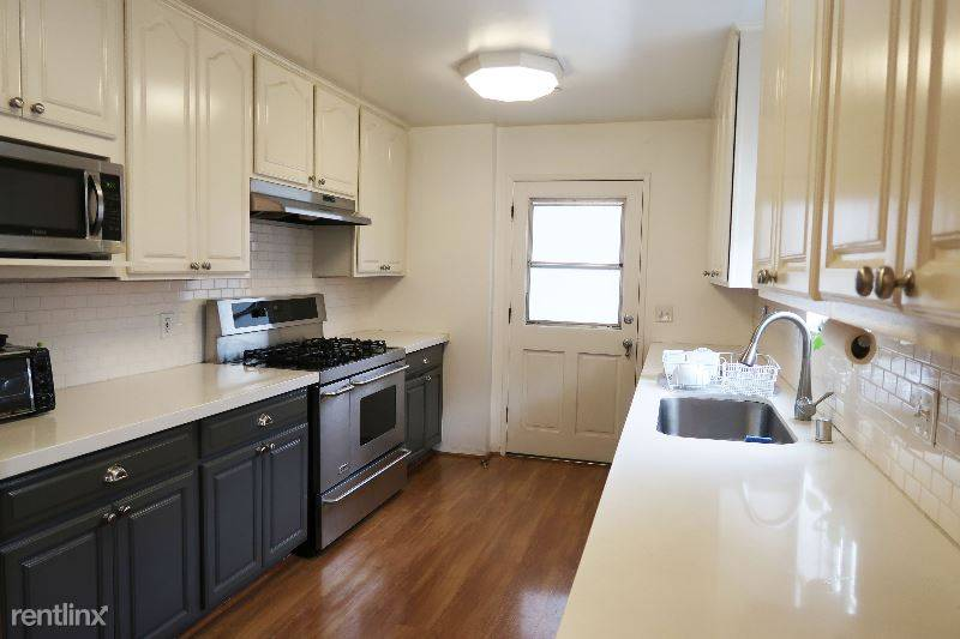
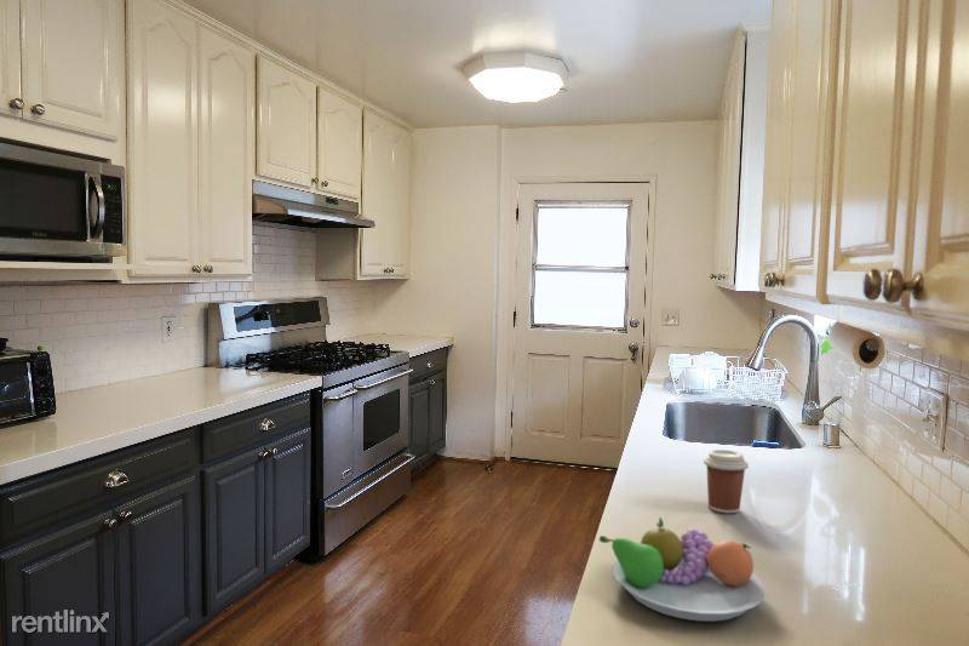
+ coffee cup [703,448,750,514]
+ fruit bowl [598,516,767,623]
